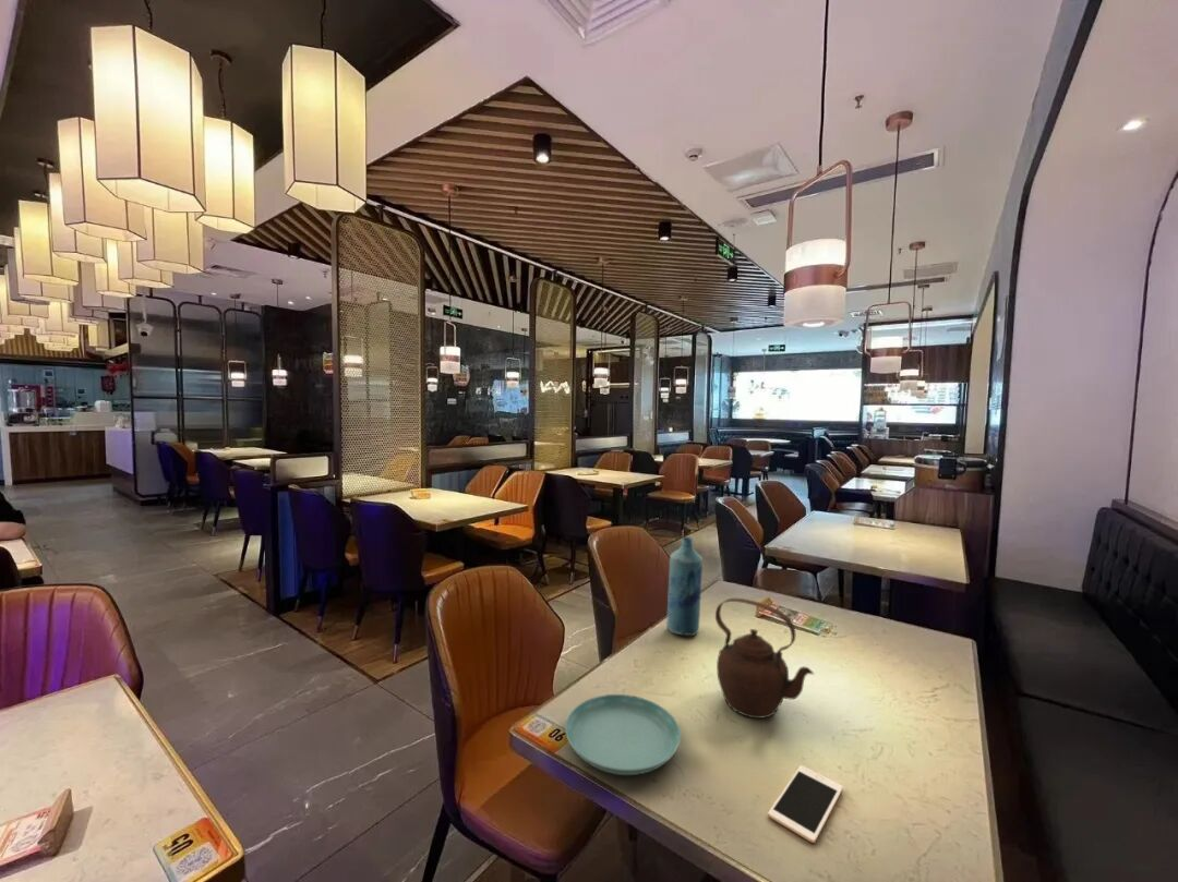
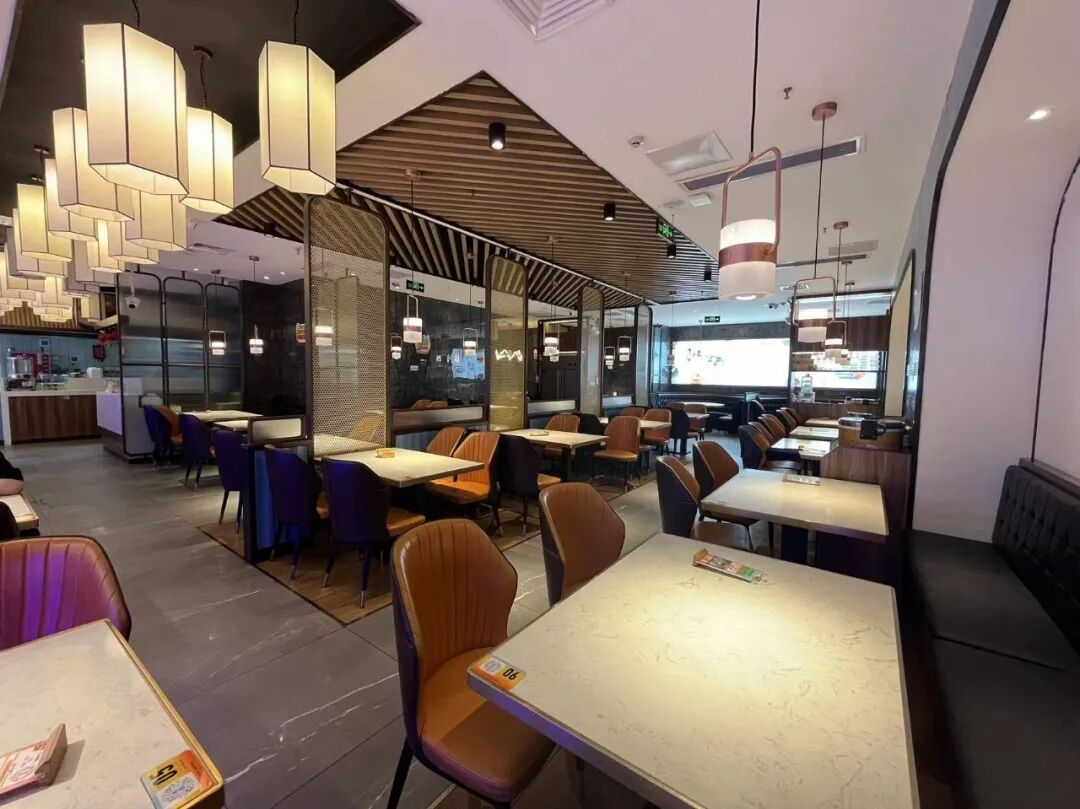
- bottle [665,536,704,637]
- saucer [564,693,682,776]
- cell phone [767,764,844,844]
- teapot [714,597,815,720]
